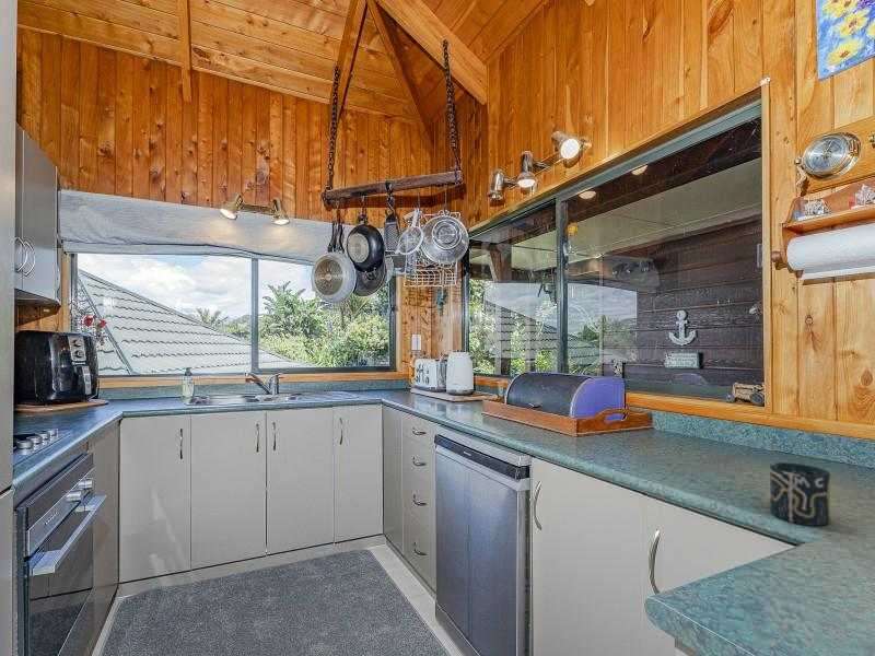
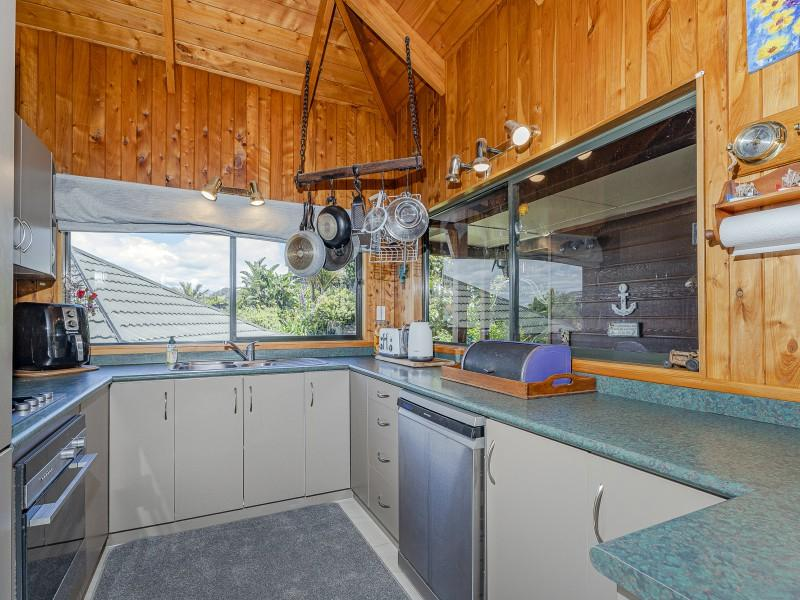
- cup [769,461,831,527]
